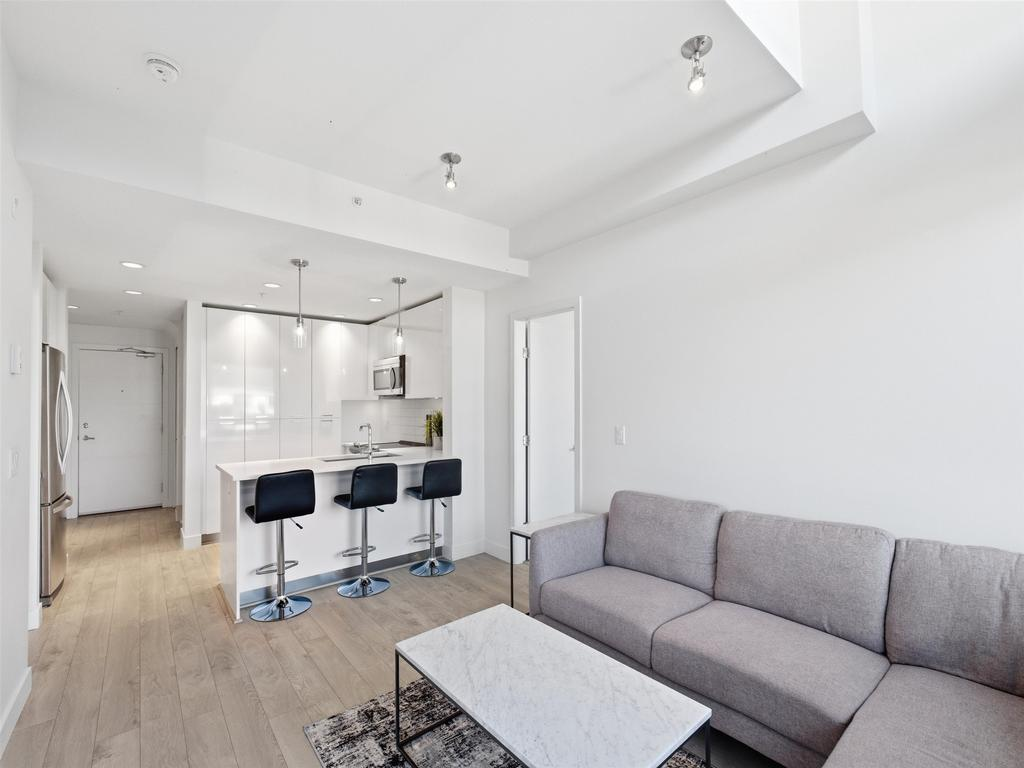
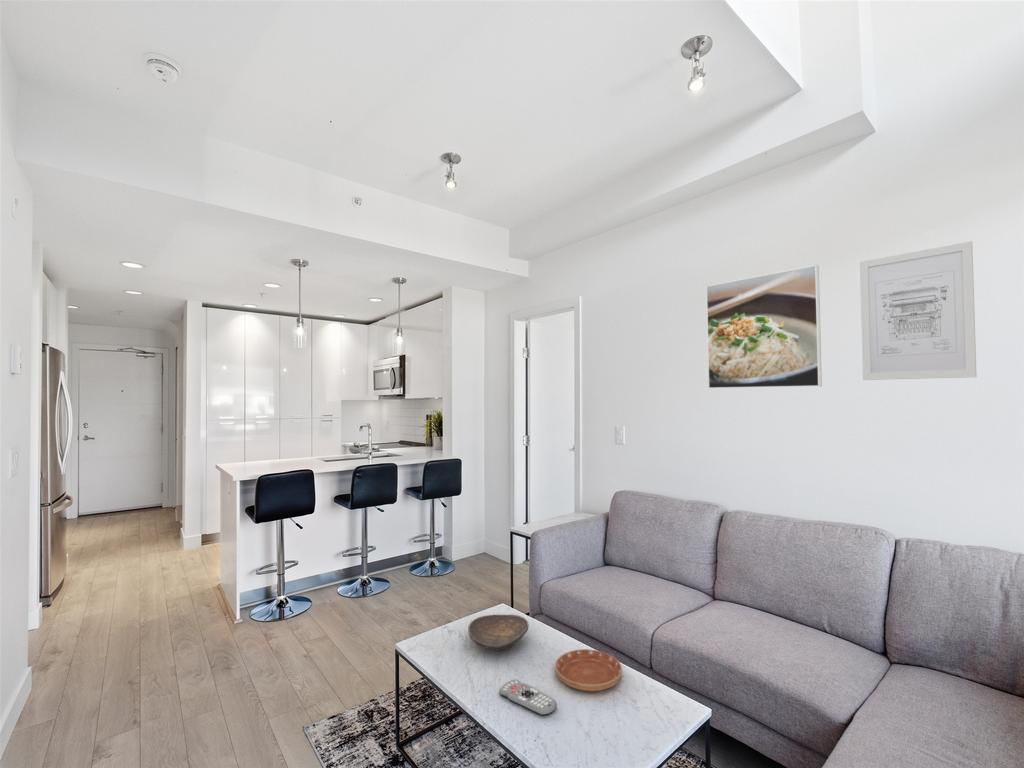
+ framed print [705,264,823,389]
+ decorative bowl [467,614,530,652]
+ saucer [554,648,623,692]
+ remote control [498,678,558,716]
+ wall art [859,241,978,381]
